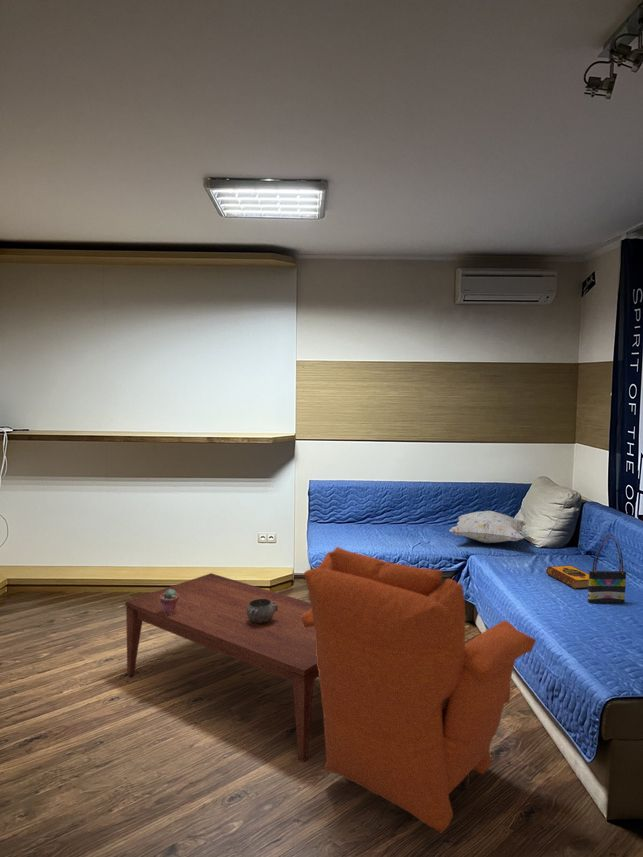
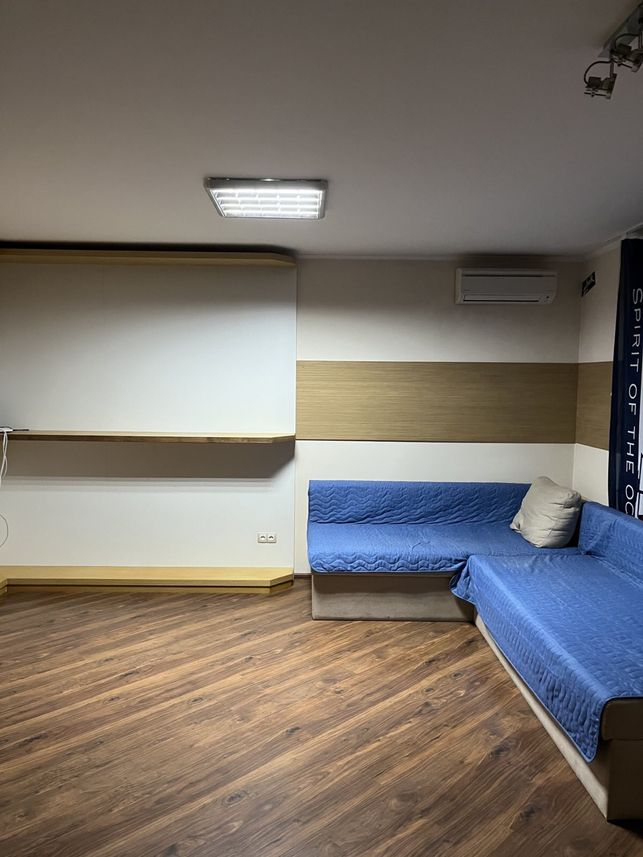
- hardback book [545,565,589,590]
- tote bag [587,532,627,605]
- coffee table [125,572,319,763]
- potted succulent [160,589,179,615]
- decorative pillow [448,510,527,544]
- decorative bowl [247,599,278,624]
- armchair [301,546,537,834]
